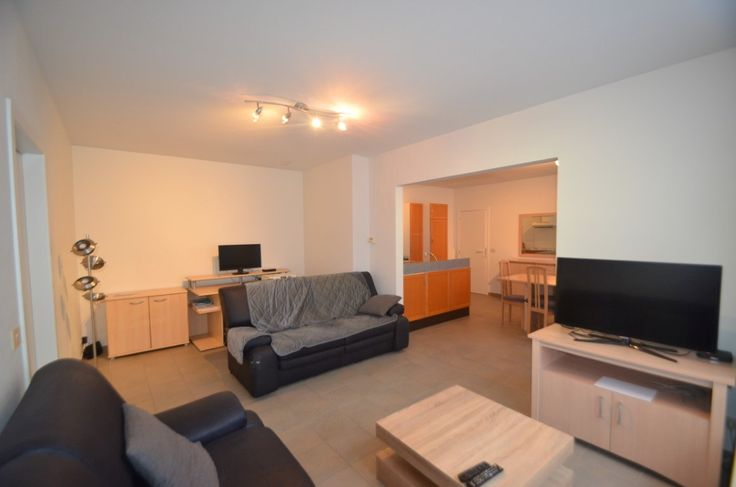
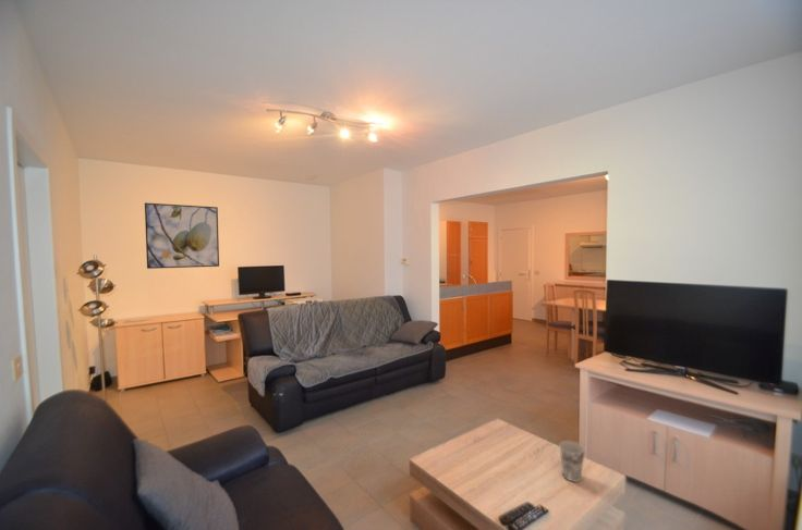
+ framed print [144,201,220,270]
+ cup [559,440,586,483]
